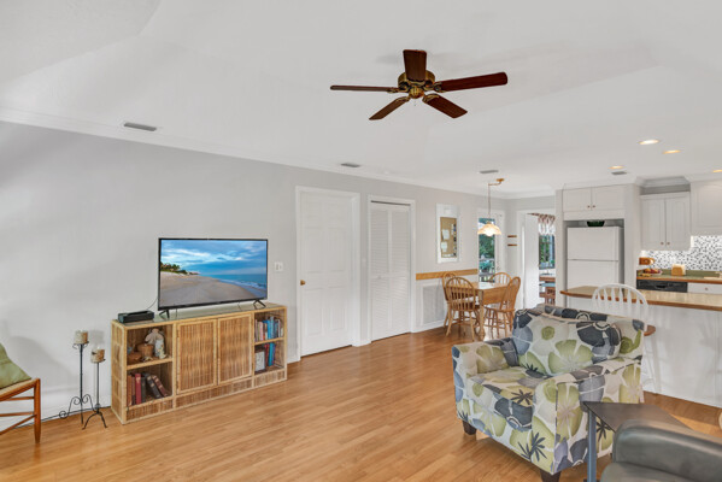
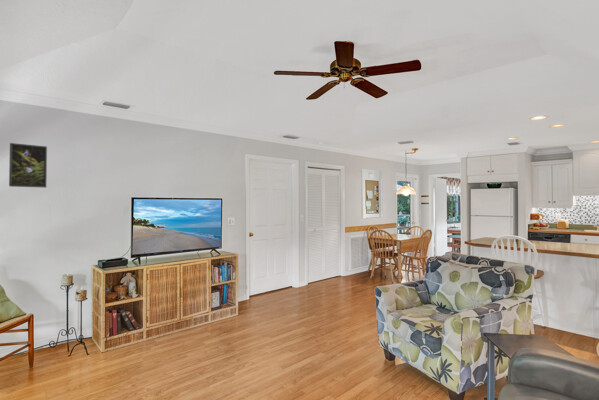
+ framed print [8,142,48,189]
